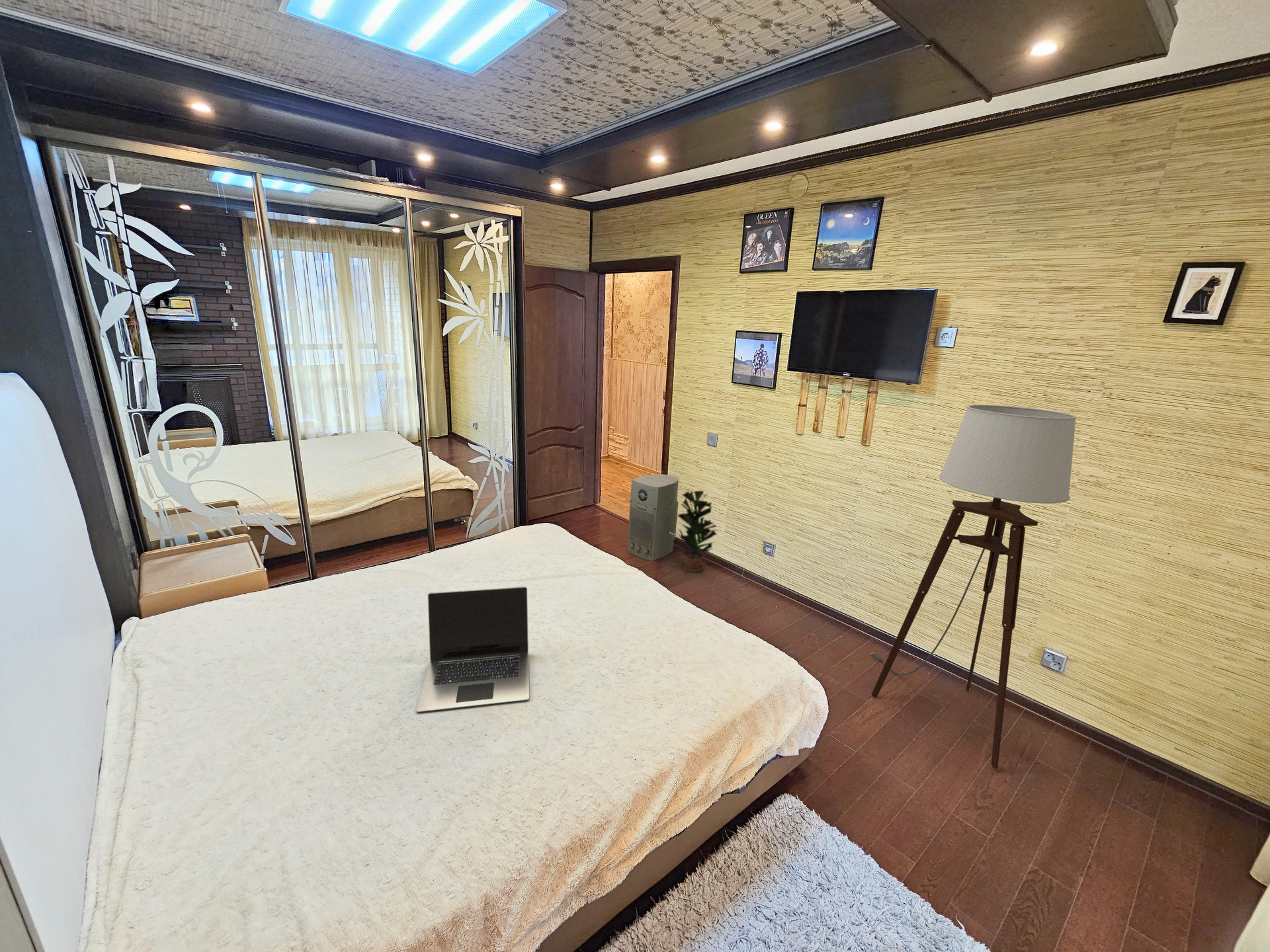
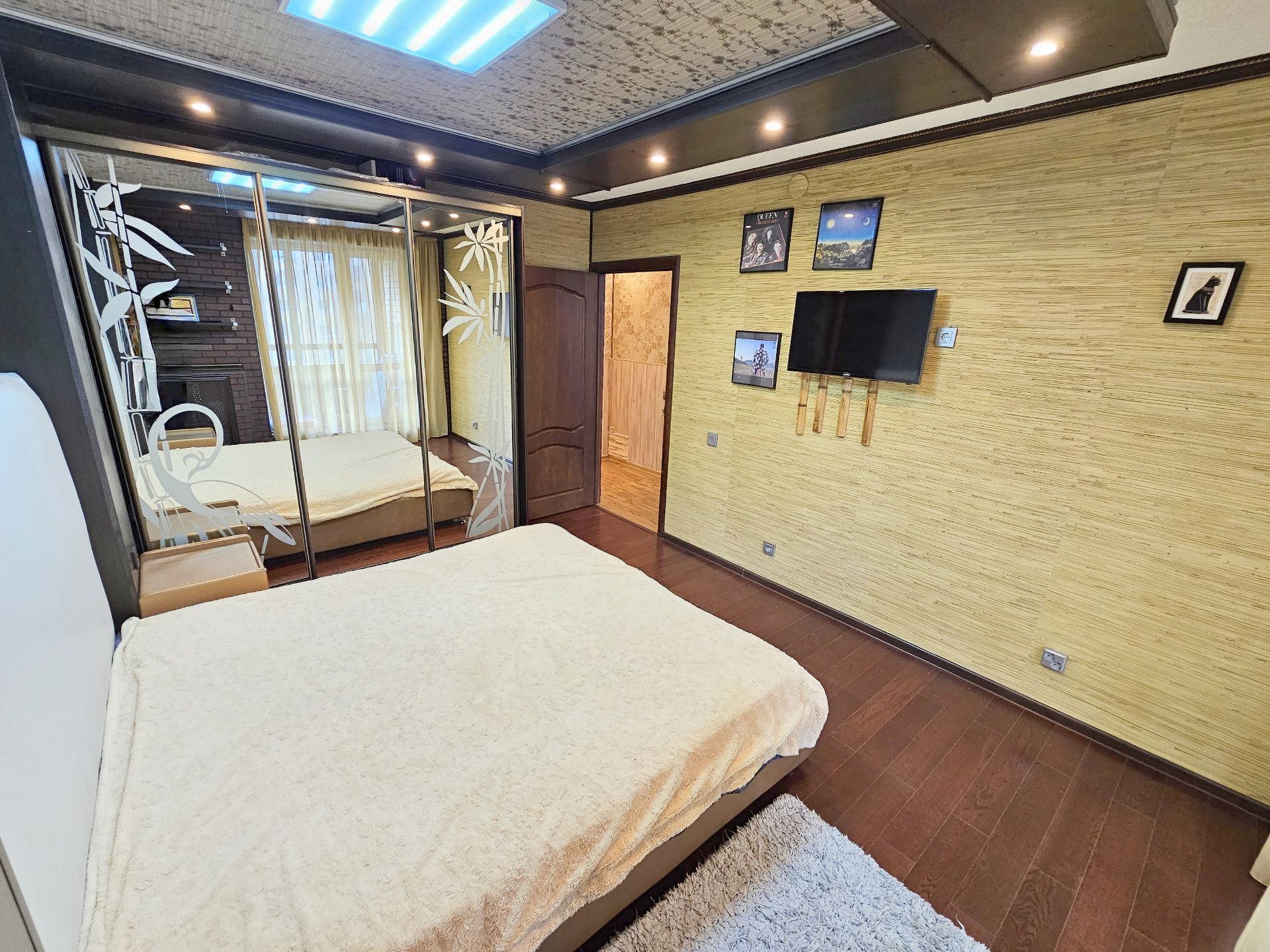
- potted plant [669,490,718,573]
- laptop [416,586,530,713]
- floor lamp [869,404,1078,770]
- air purifier [626,473,679,561]
